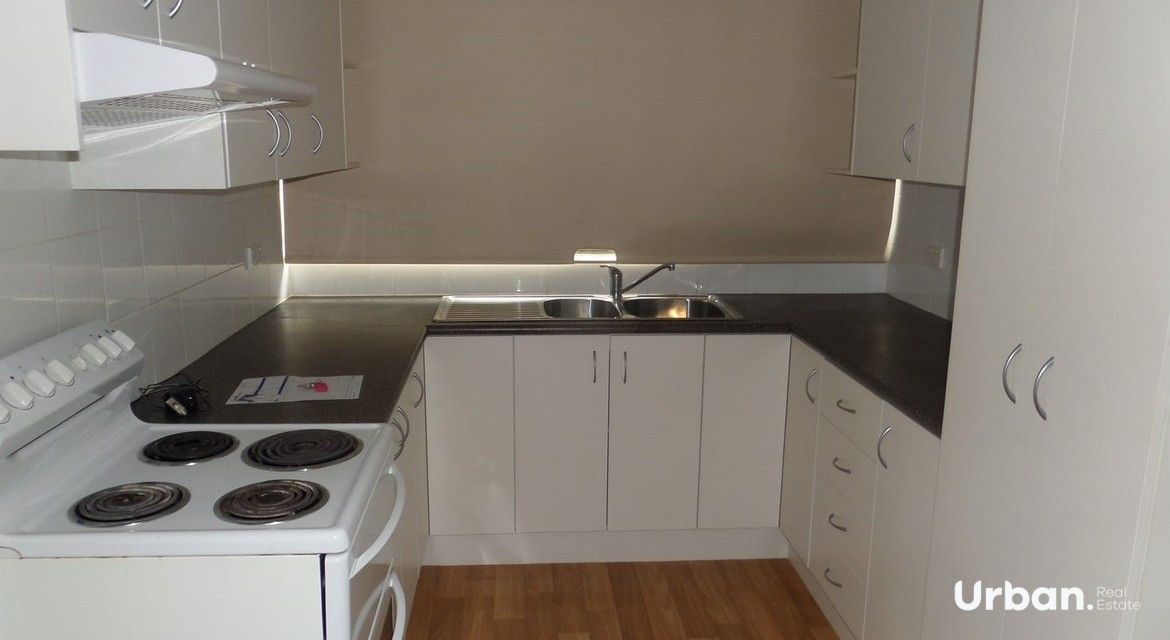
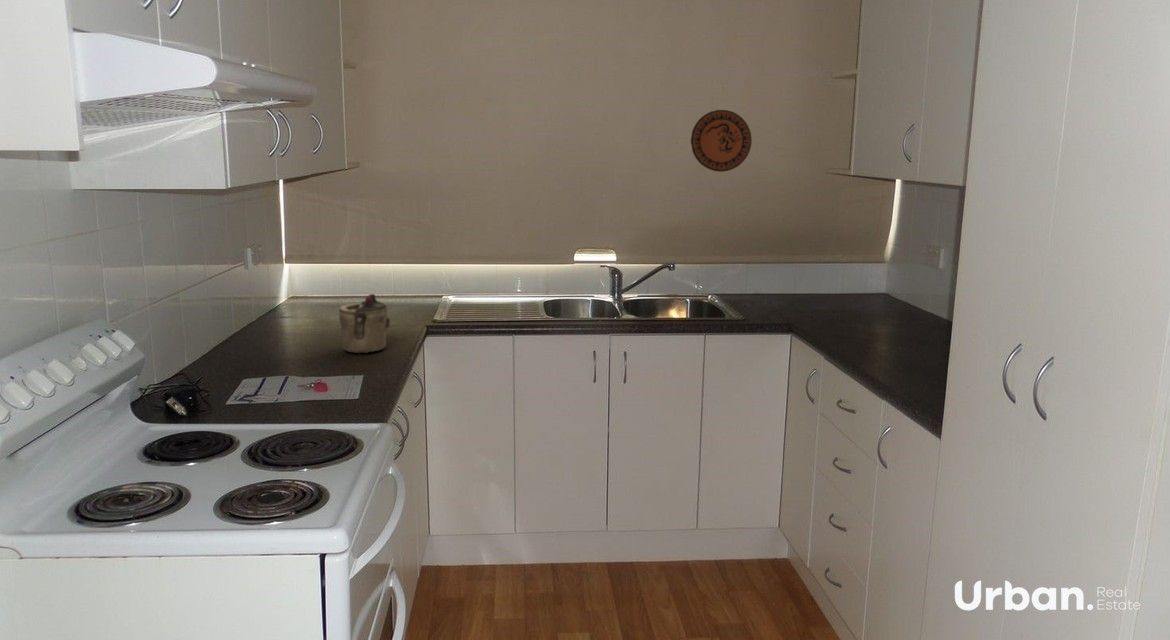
+ teapot [338,293,392,354]
+ decorative plate [690,109,753,173]
